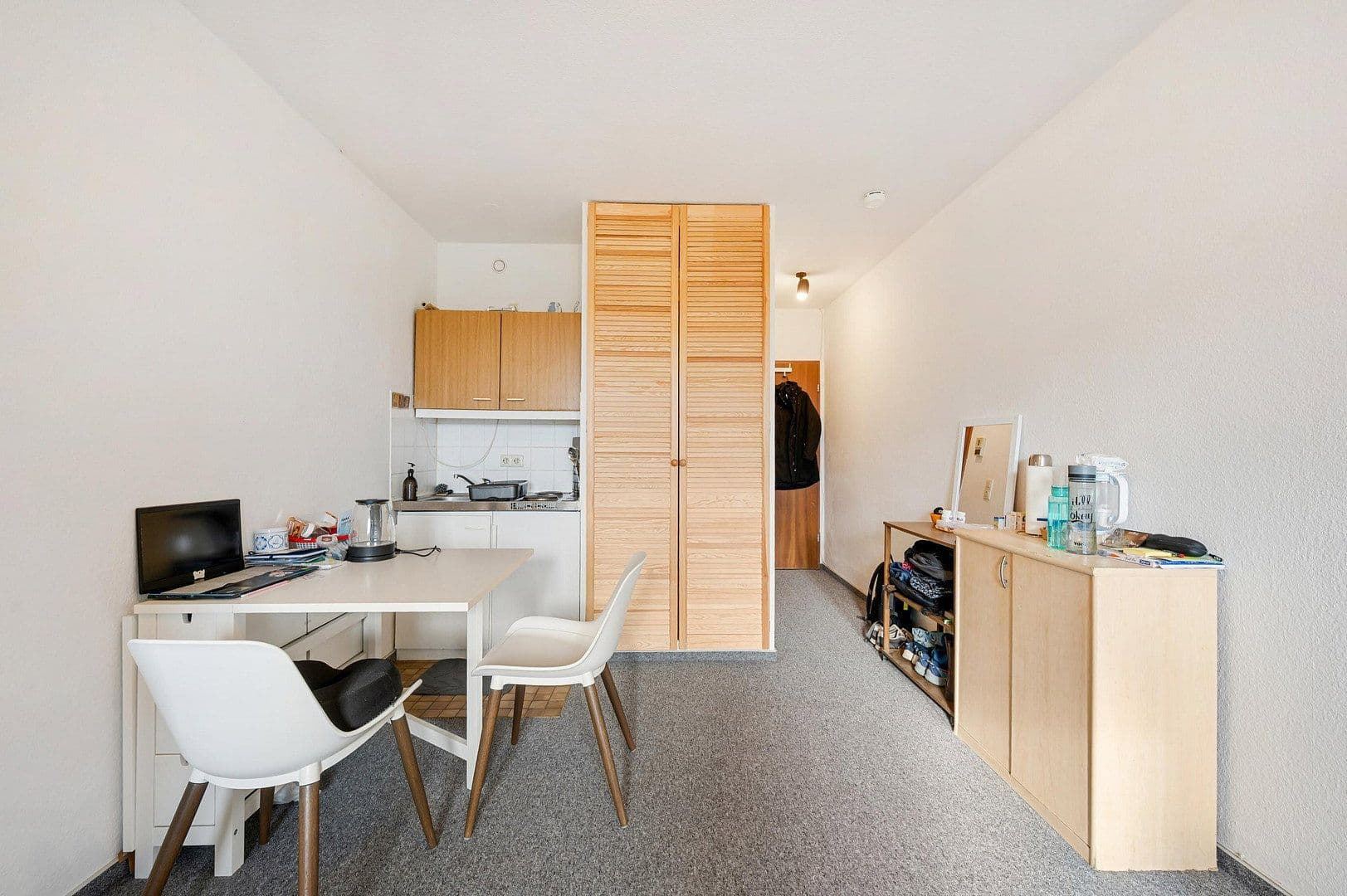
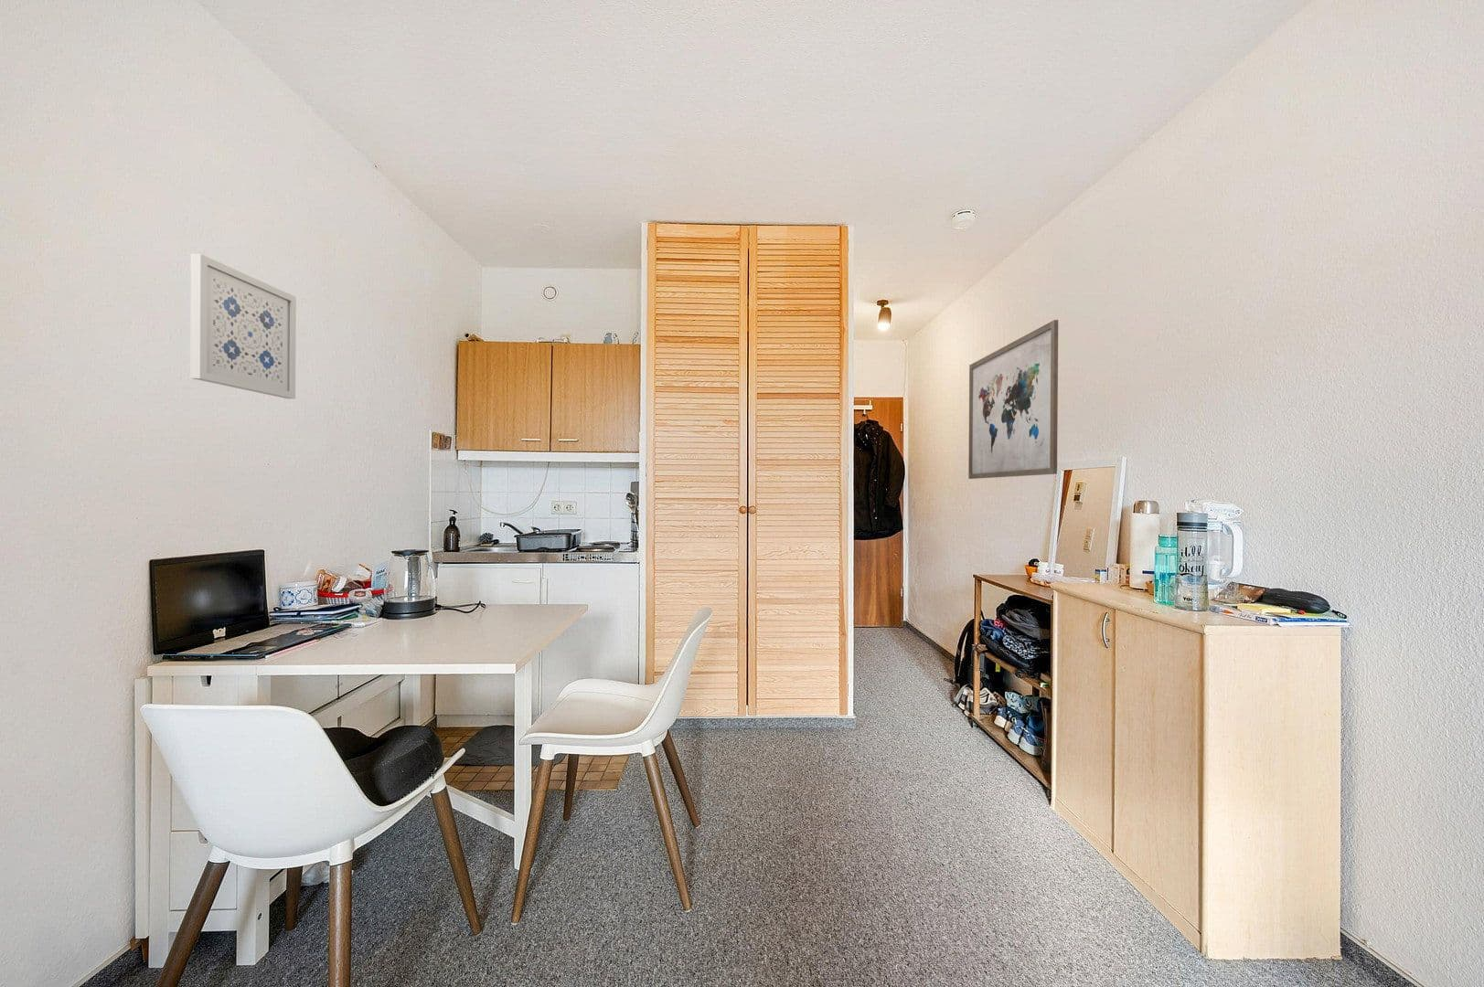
+ wall art [189,253,297,400]
+ wall art [967,319,1059,480]
